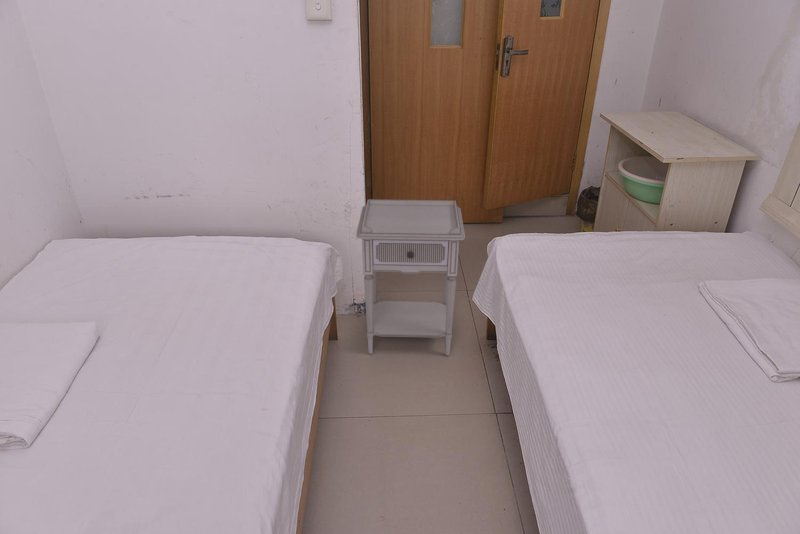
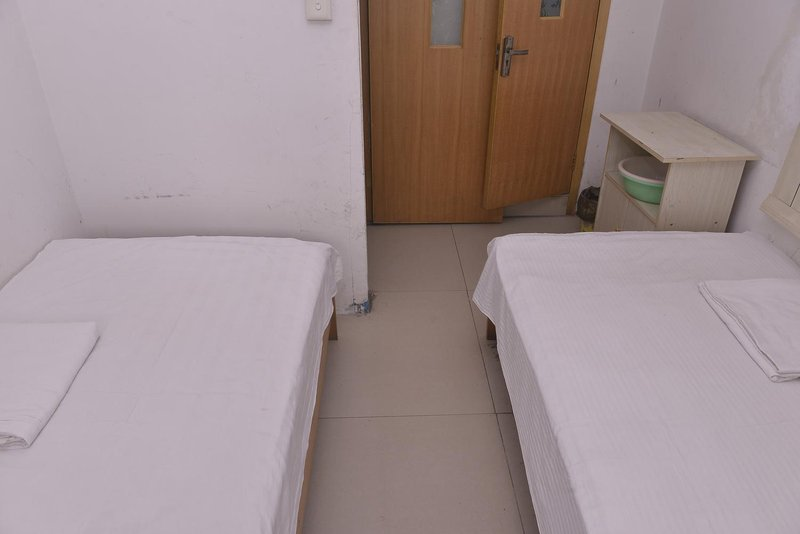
- nightstand [355,198,466,357]
